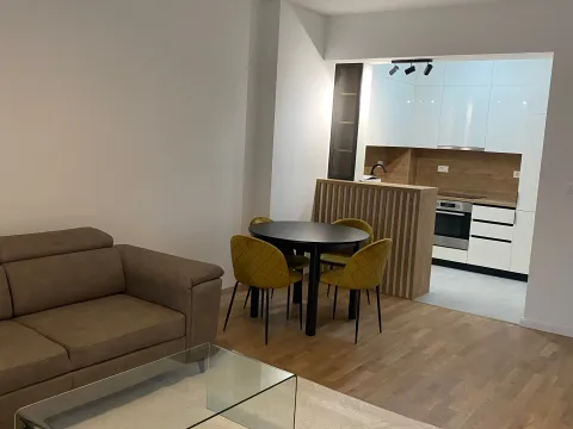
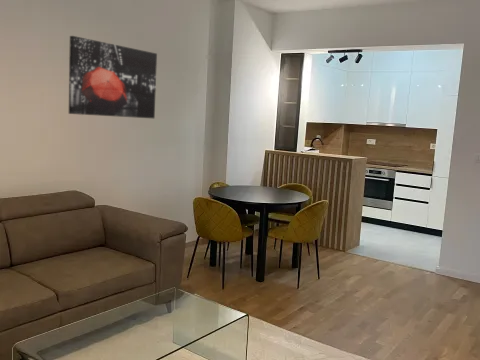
+ wall art [68,35,158,119]
